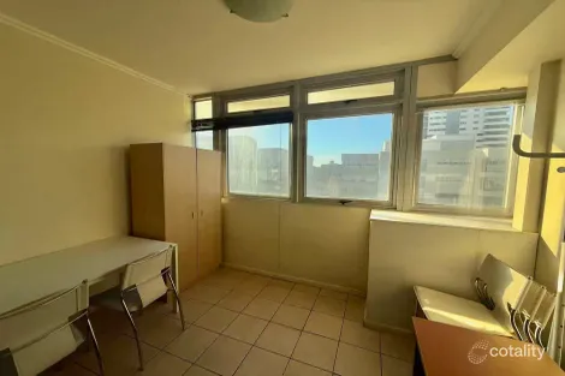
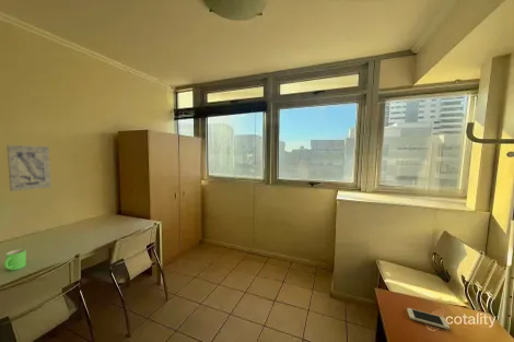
+ smartphone [406,307,451,330]
+ wall art [5,144,52,192]
+ mug [3,248,27,271]
